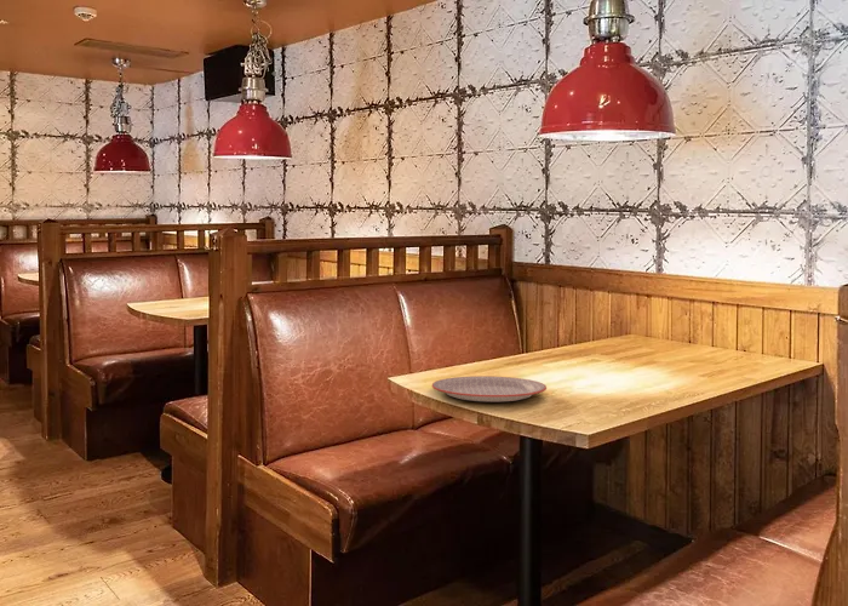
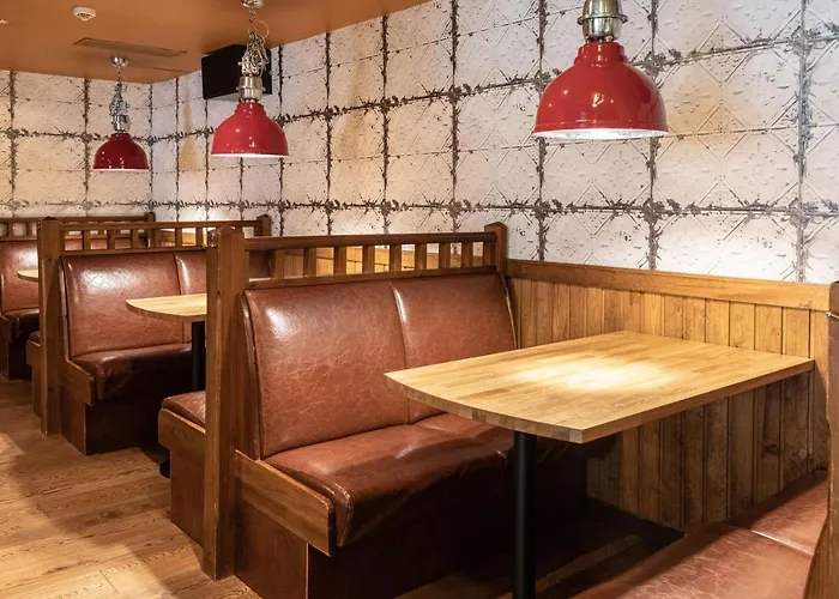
- plate [431,375,548,402]
